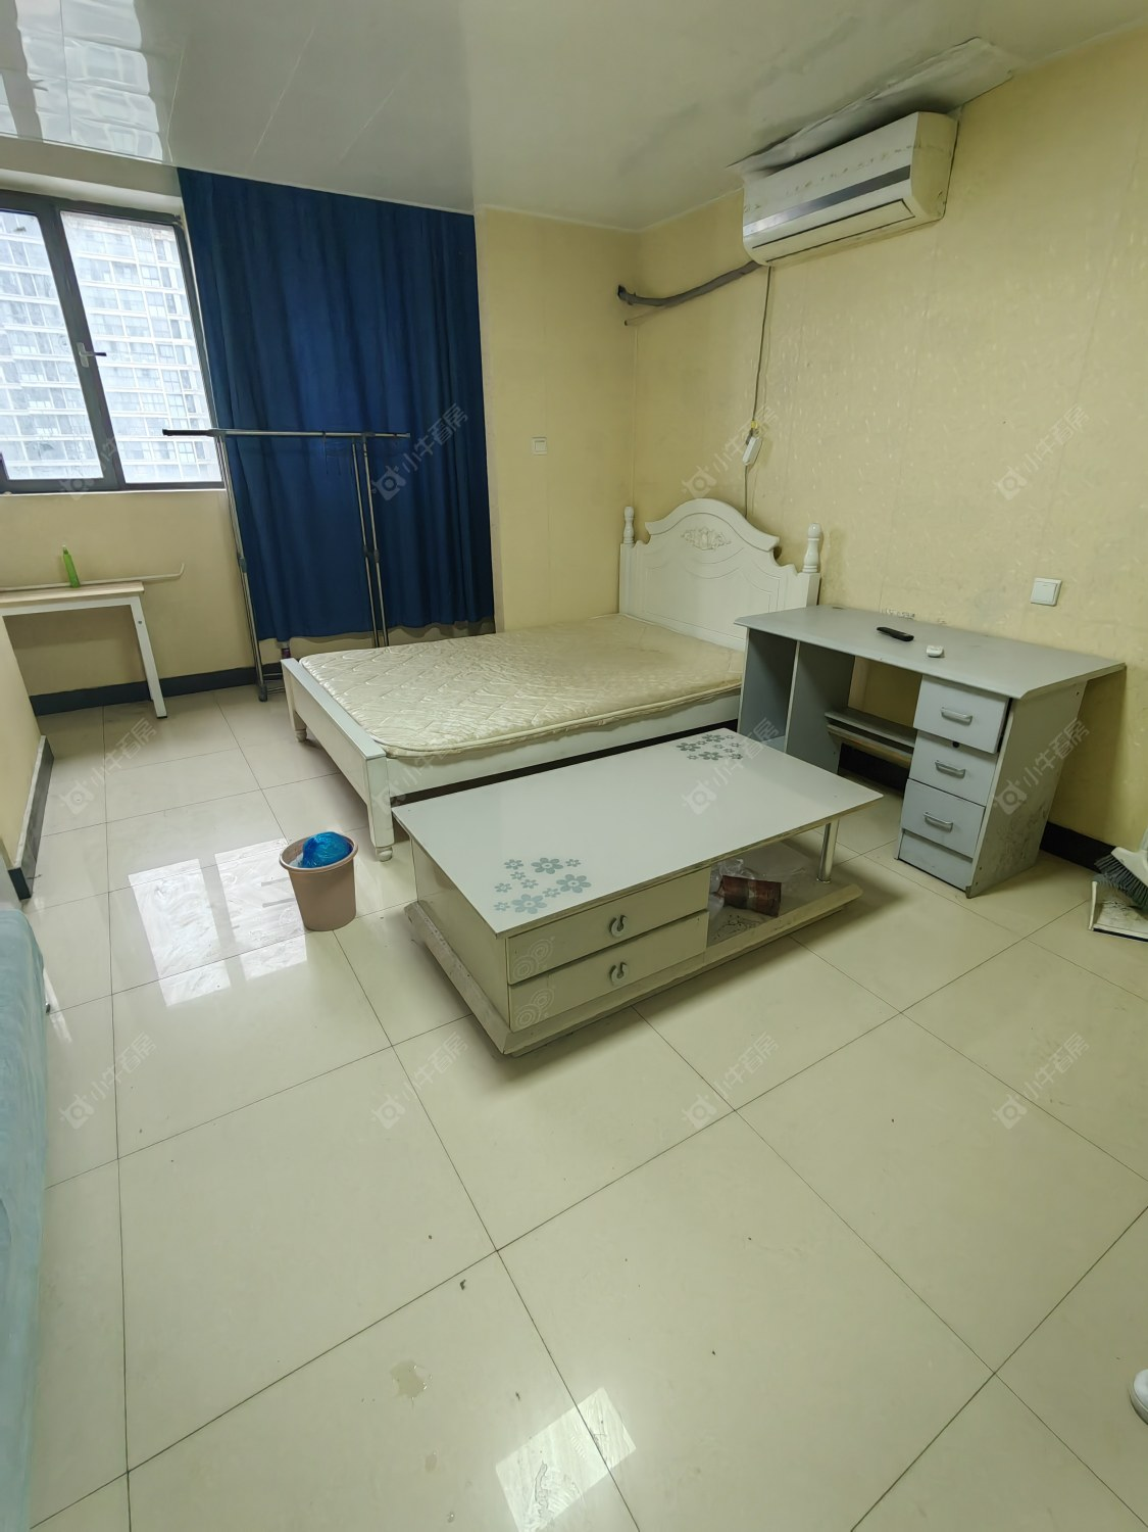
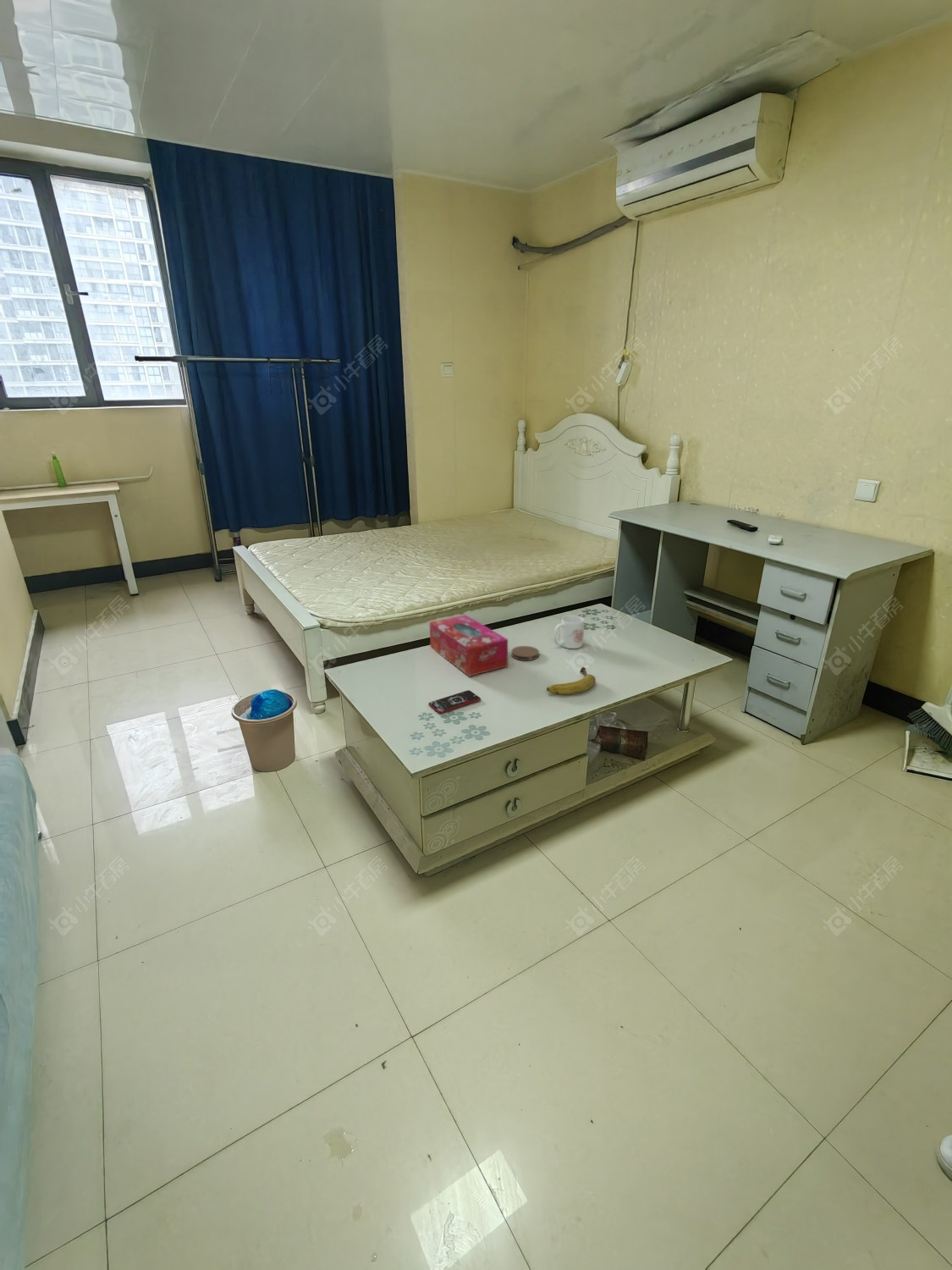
+ coaster [510,645,540,661]
+ smartphone [427,689,482,714]
+ mug [553,615,586,649]
+ fruit [546,666,597,695]
+ tissue box [428,614,509,677]
